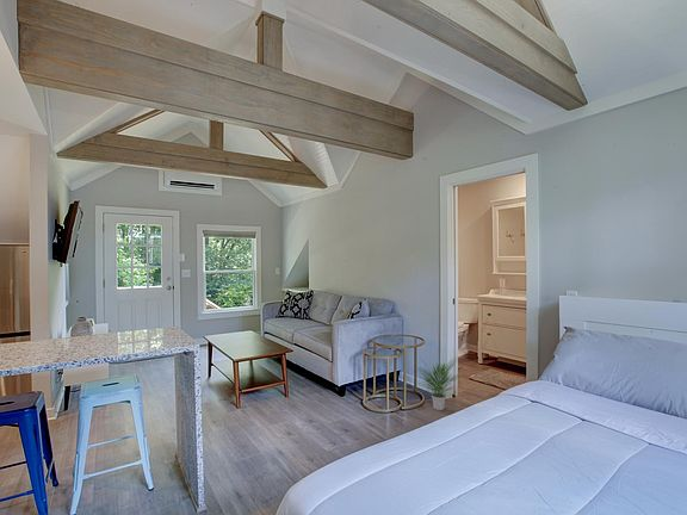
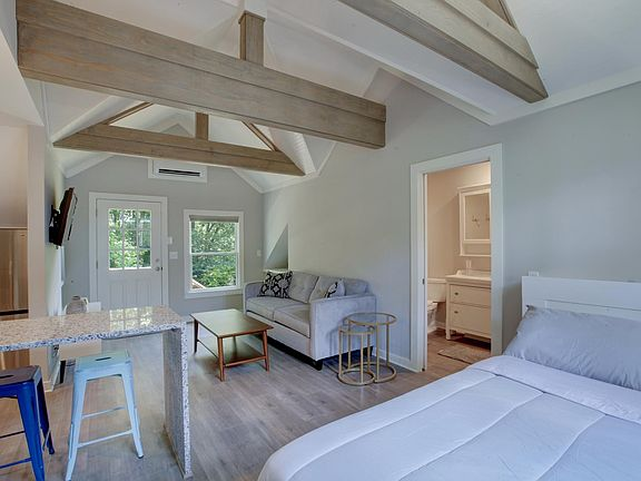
- potted plant [416,356,464,411]
